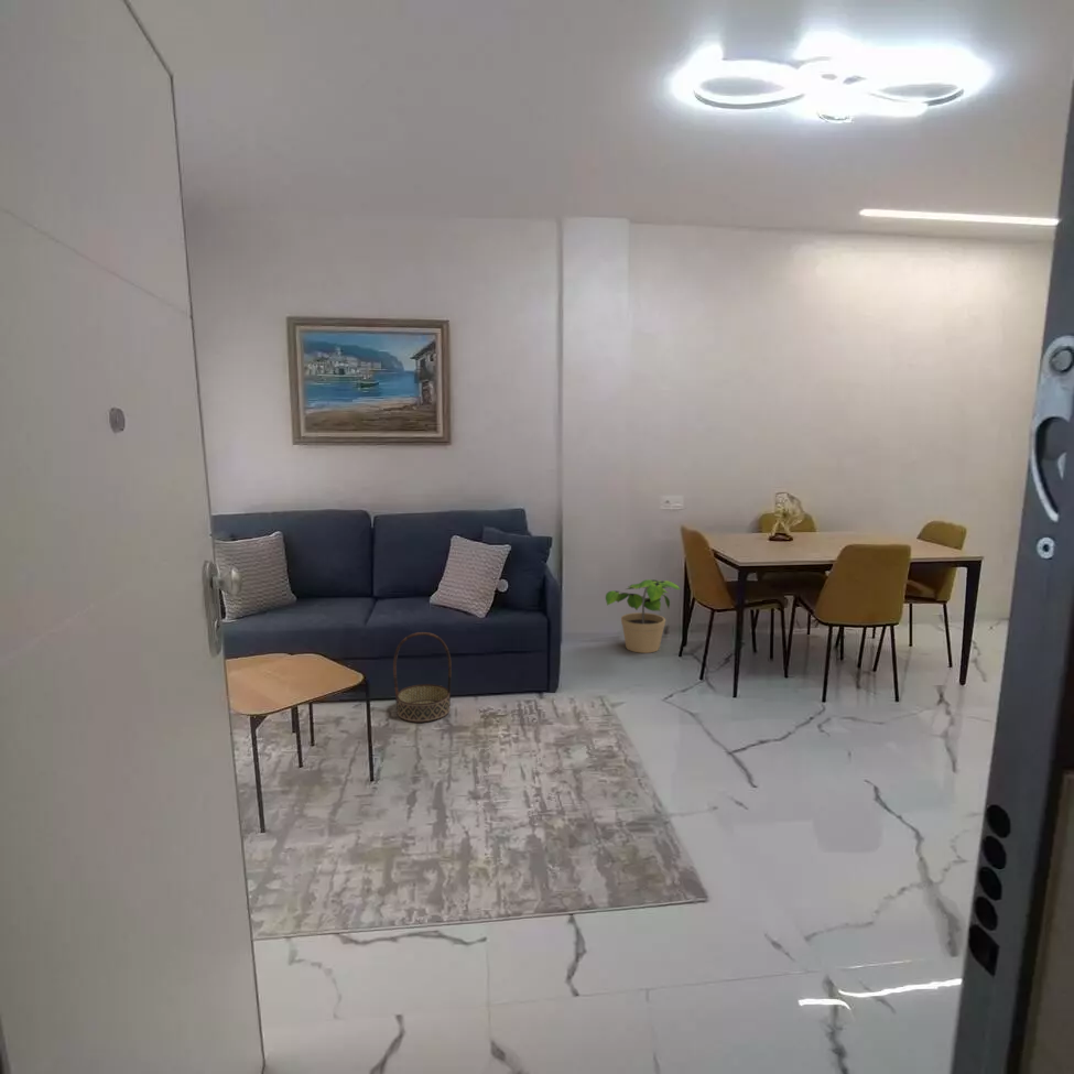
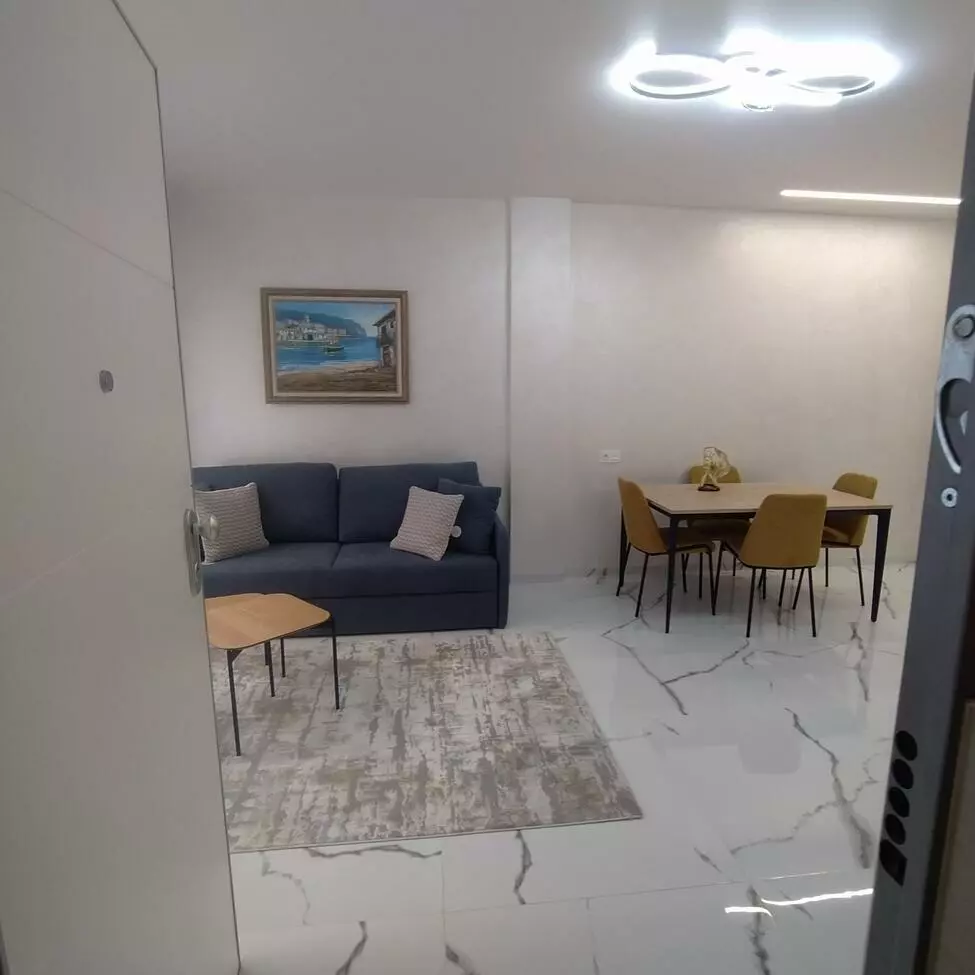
- potted plant [605,578,682,654]
- basket [392,631,453,724]
